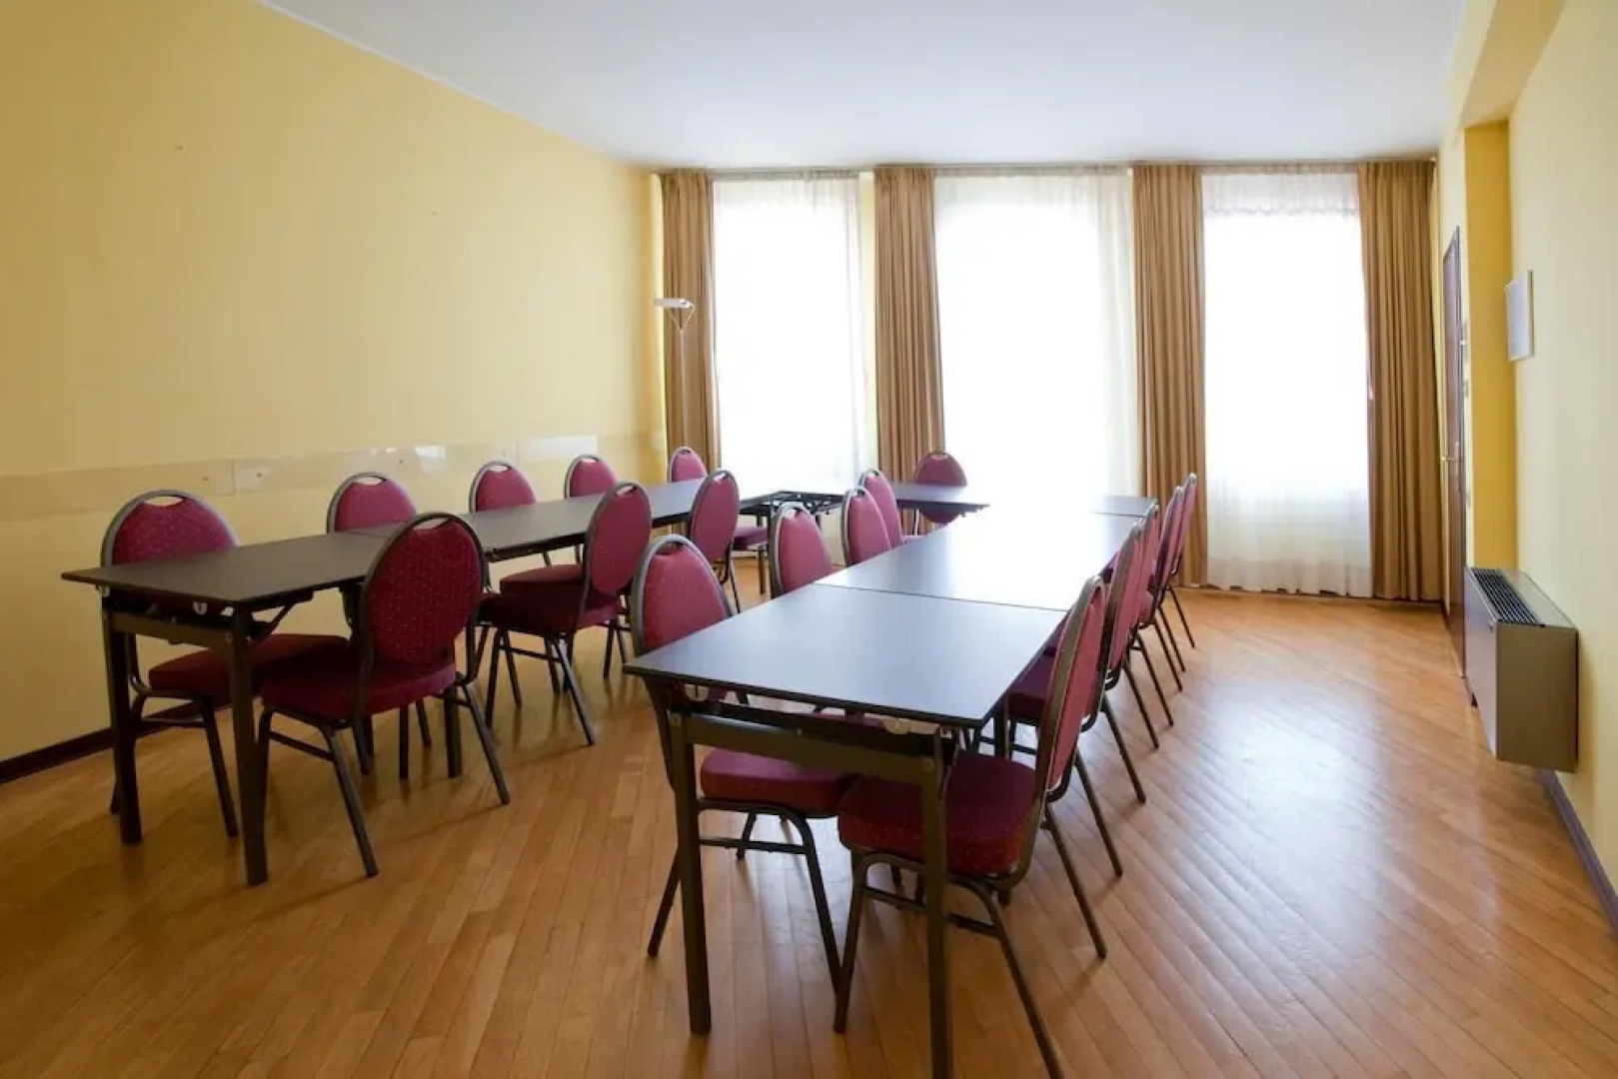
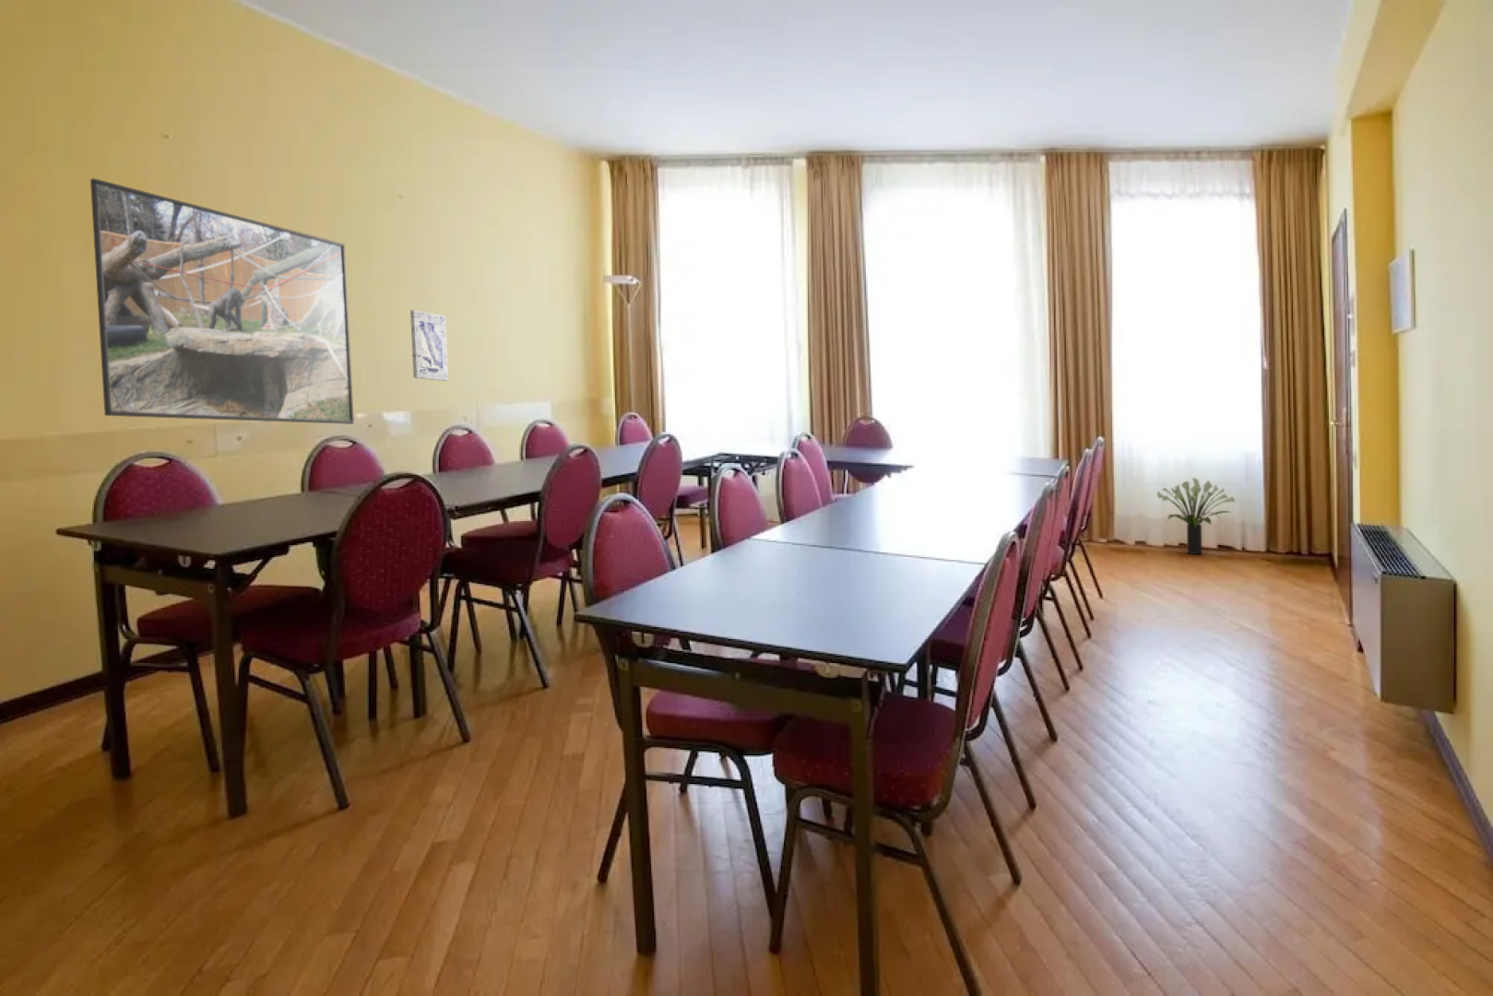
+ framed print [89,177,355,425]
+ wall art [409,309,449,381]
+ potted plant [1156,477,1236,555]
